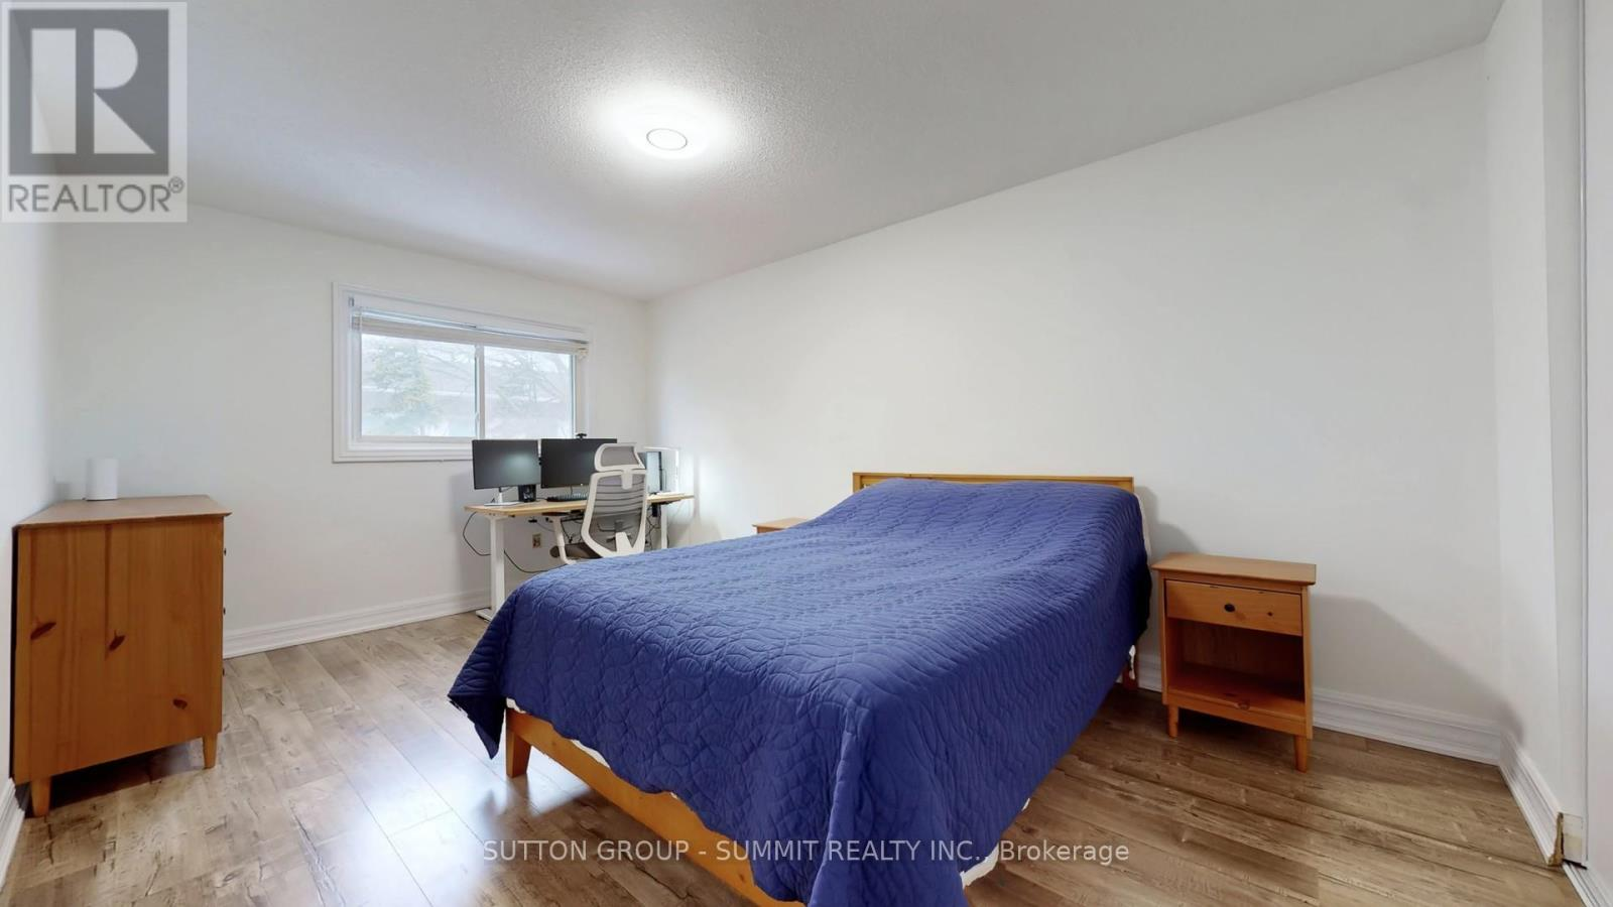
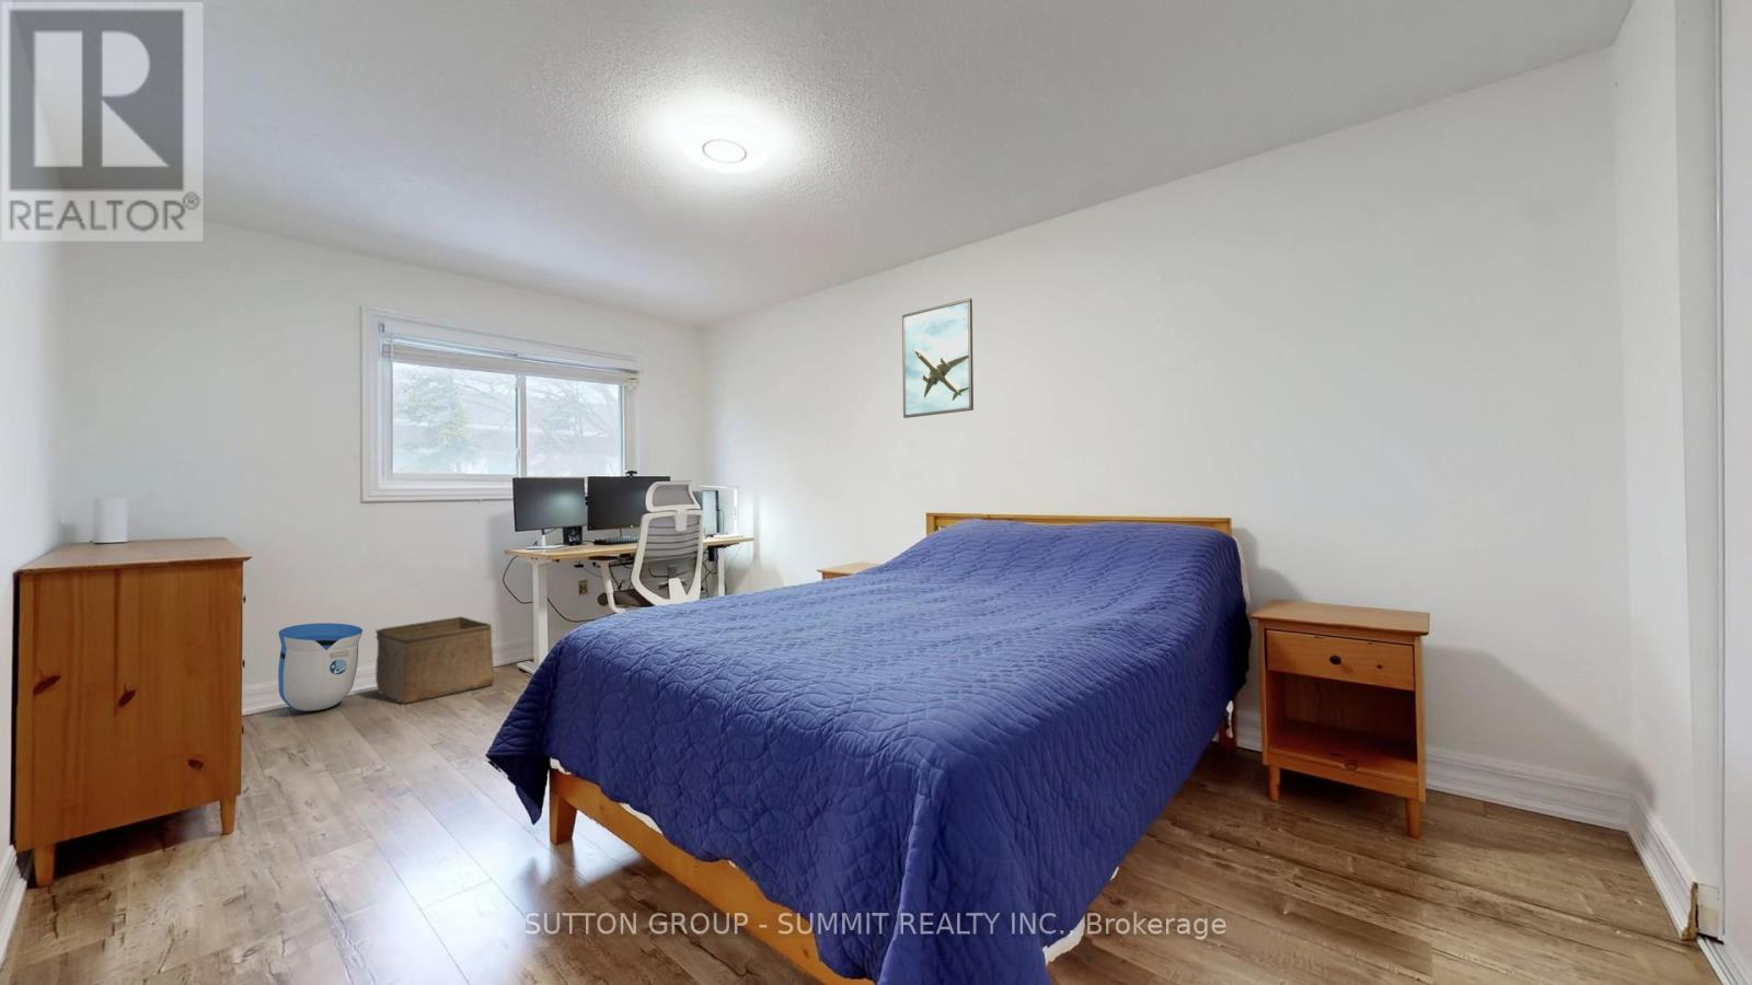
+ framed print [901,297,975,420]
+ storage bin [374,615,495,705]
+ sun visor [277,622,363,712]
